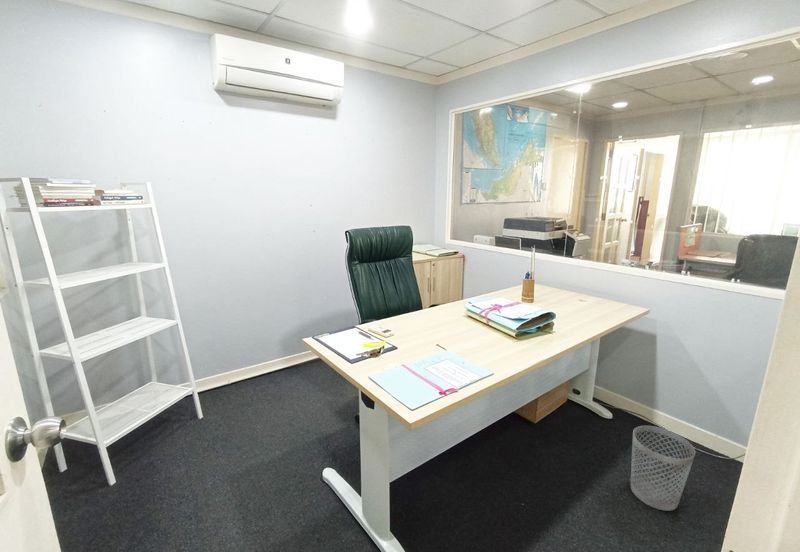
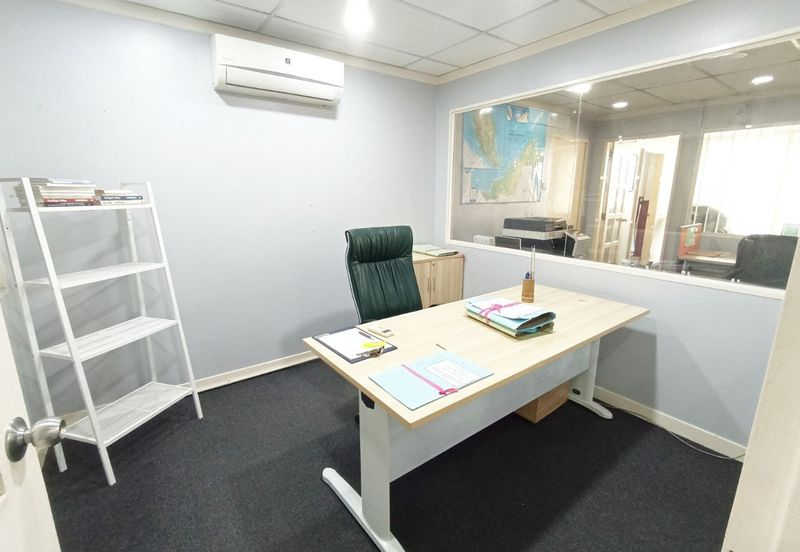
- wastebasket [630,425,697,512]
